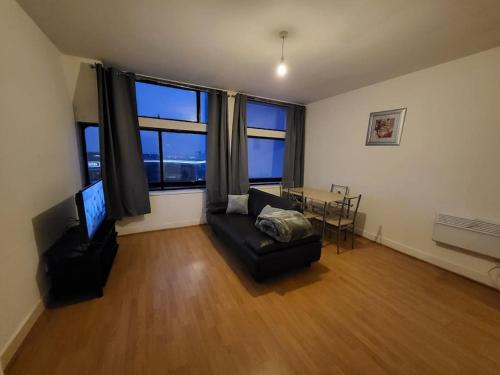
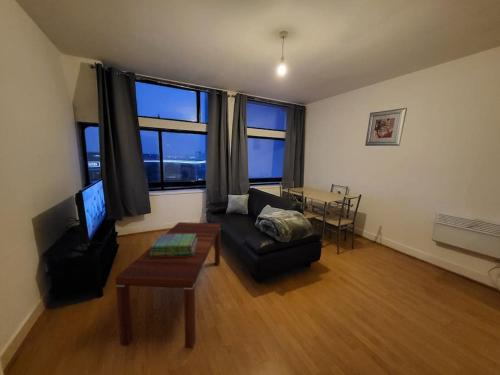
+ coffee table [114,221,221,349]
+ stack of books [150,233,197,257]
